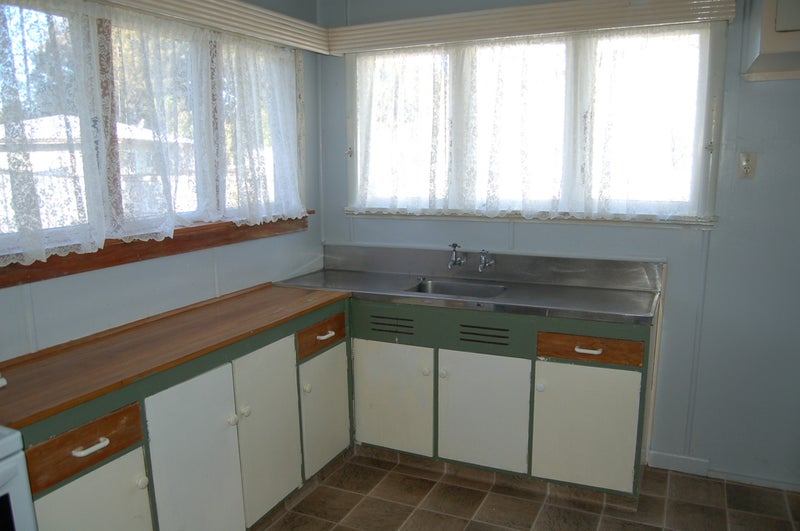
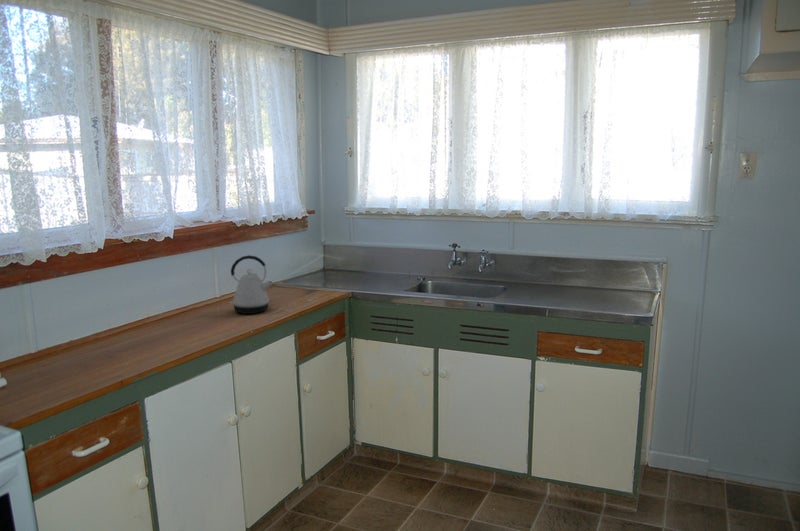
+ kettle [229,254,274,315]
